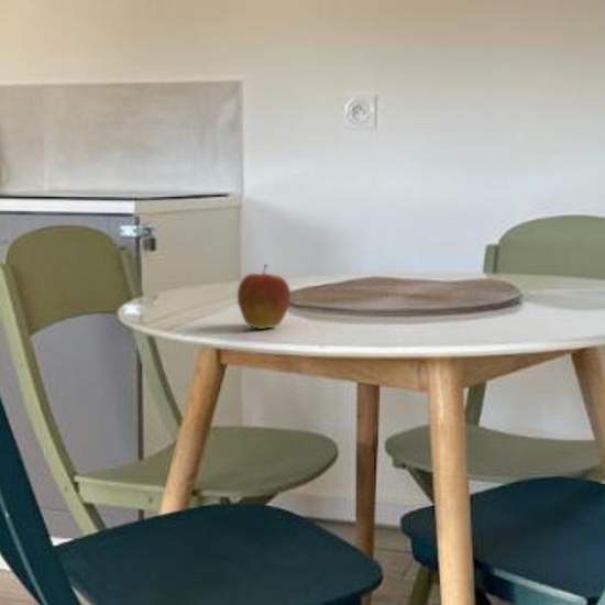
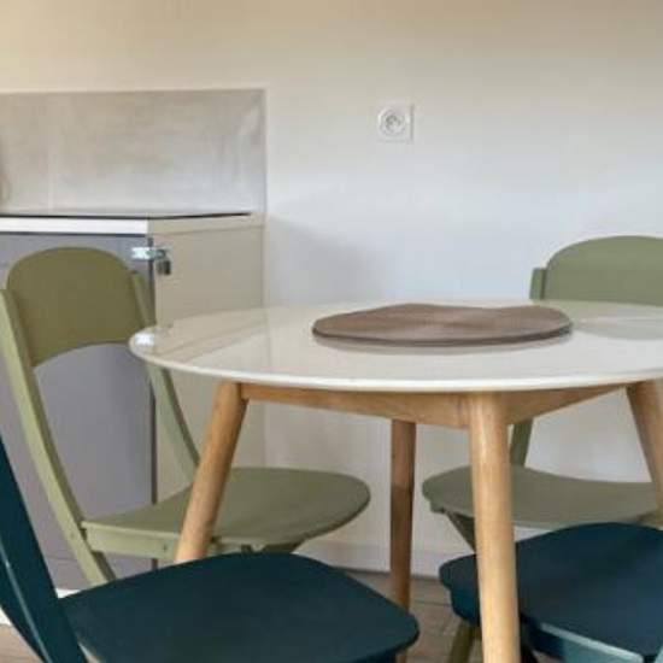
- apple [237,263,292,330]
